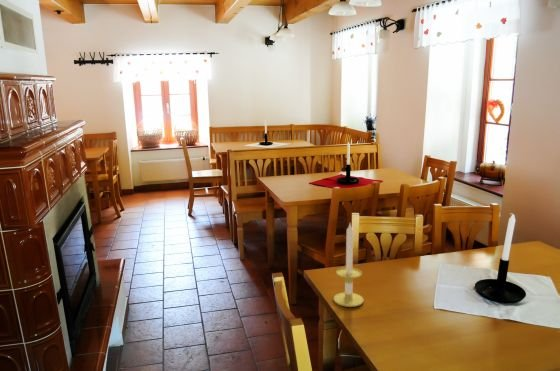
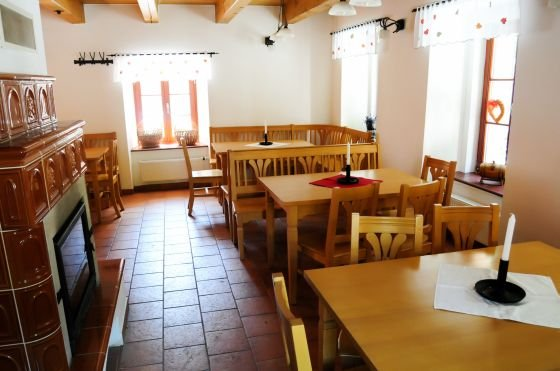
- candle [332,223,365,308]
